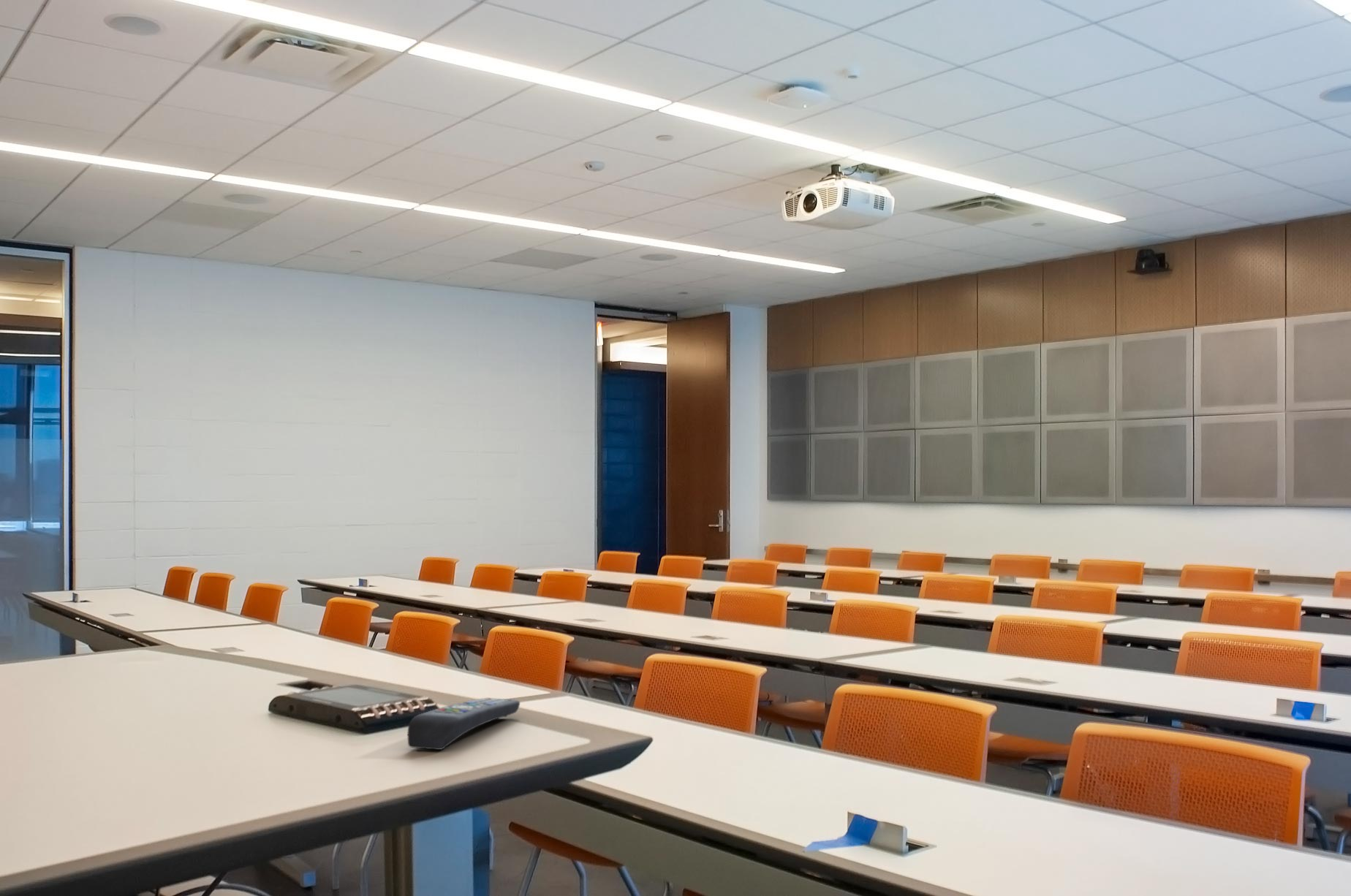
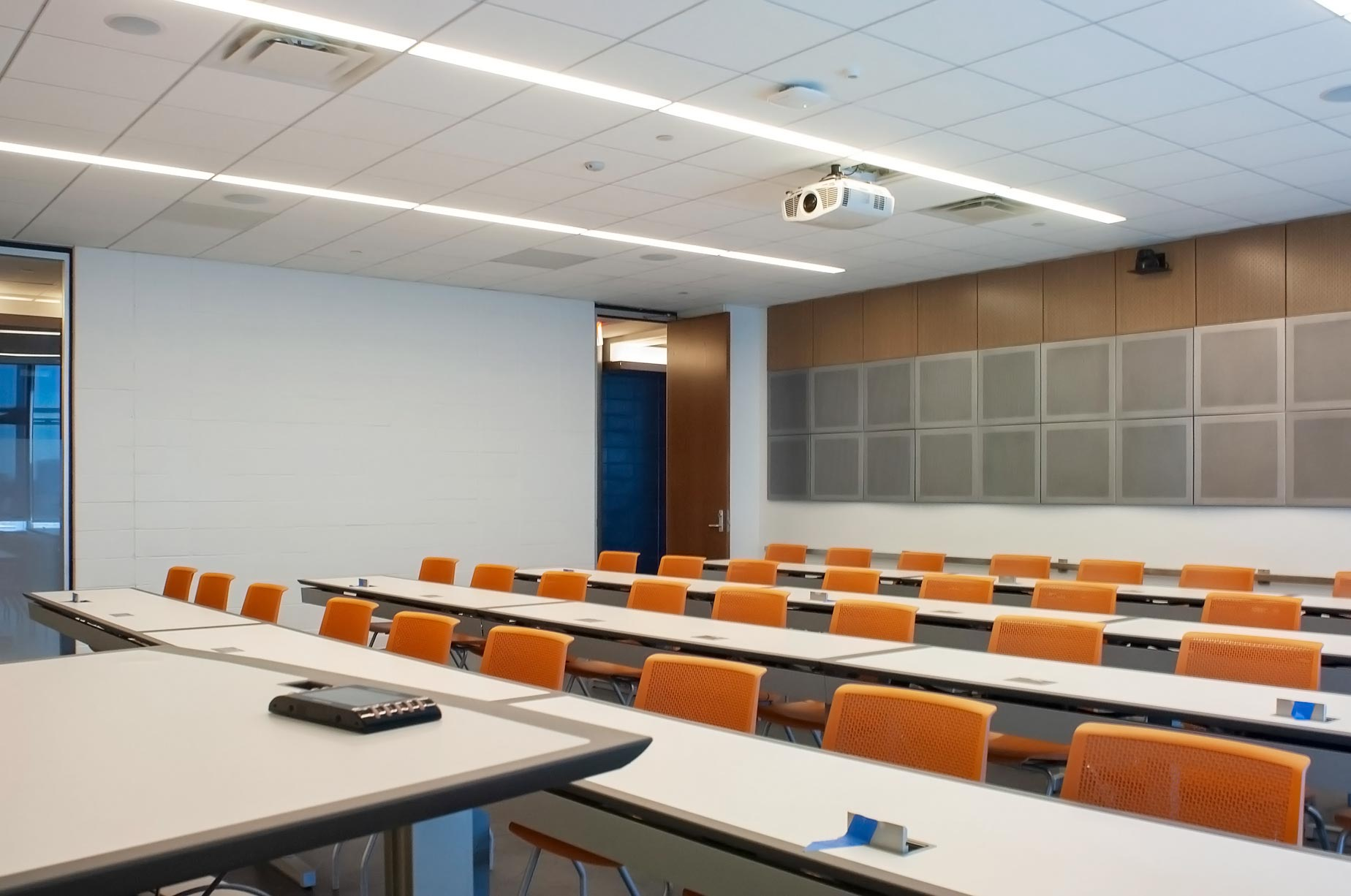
- remote control [407,697,521,751]
